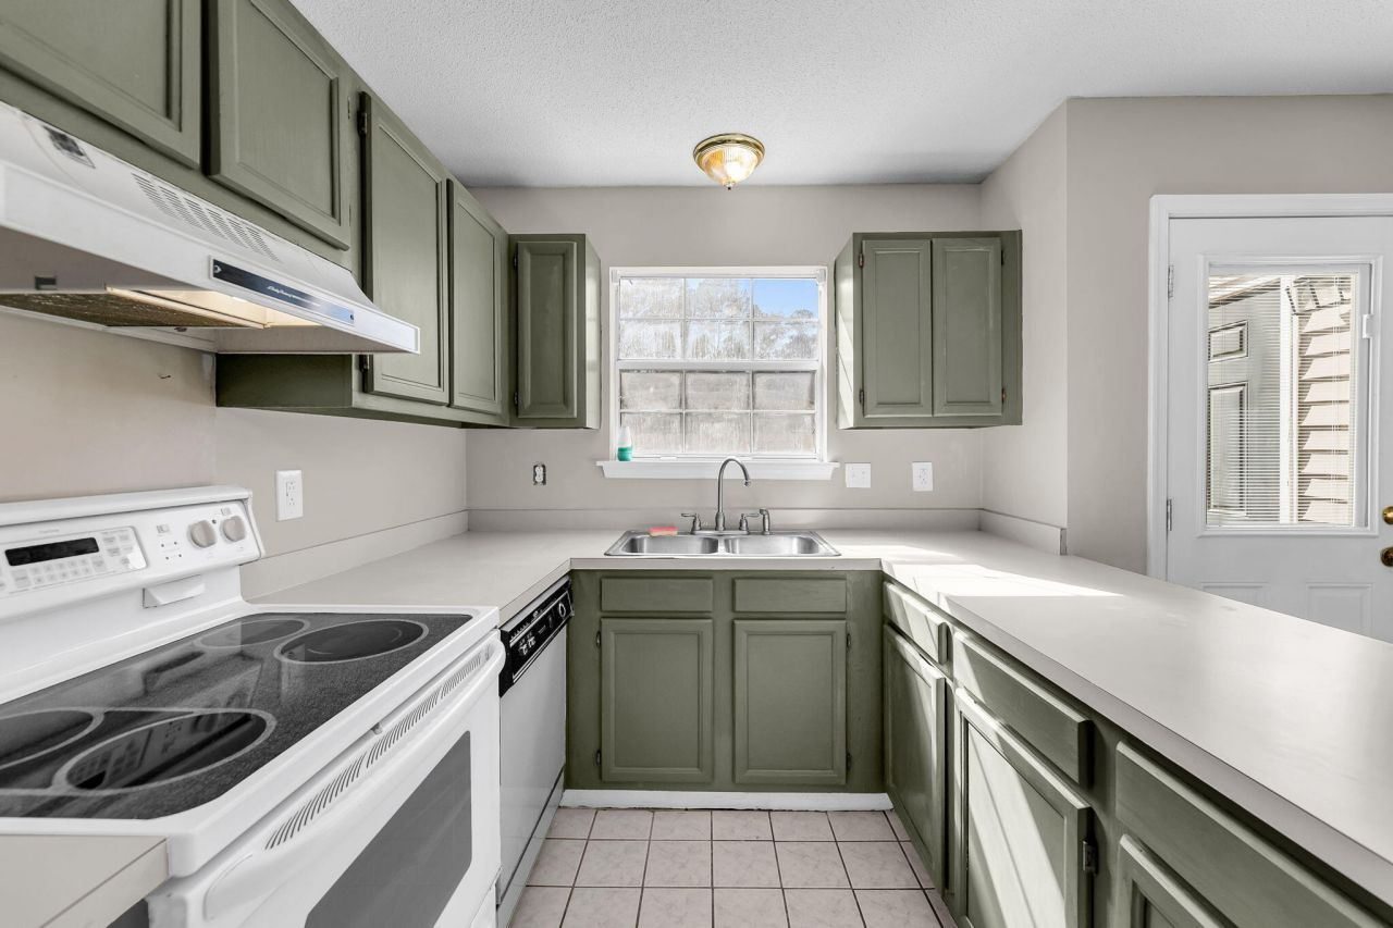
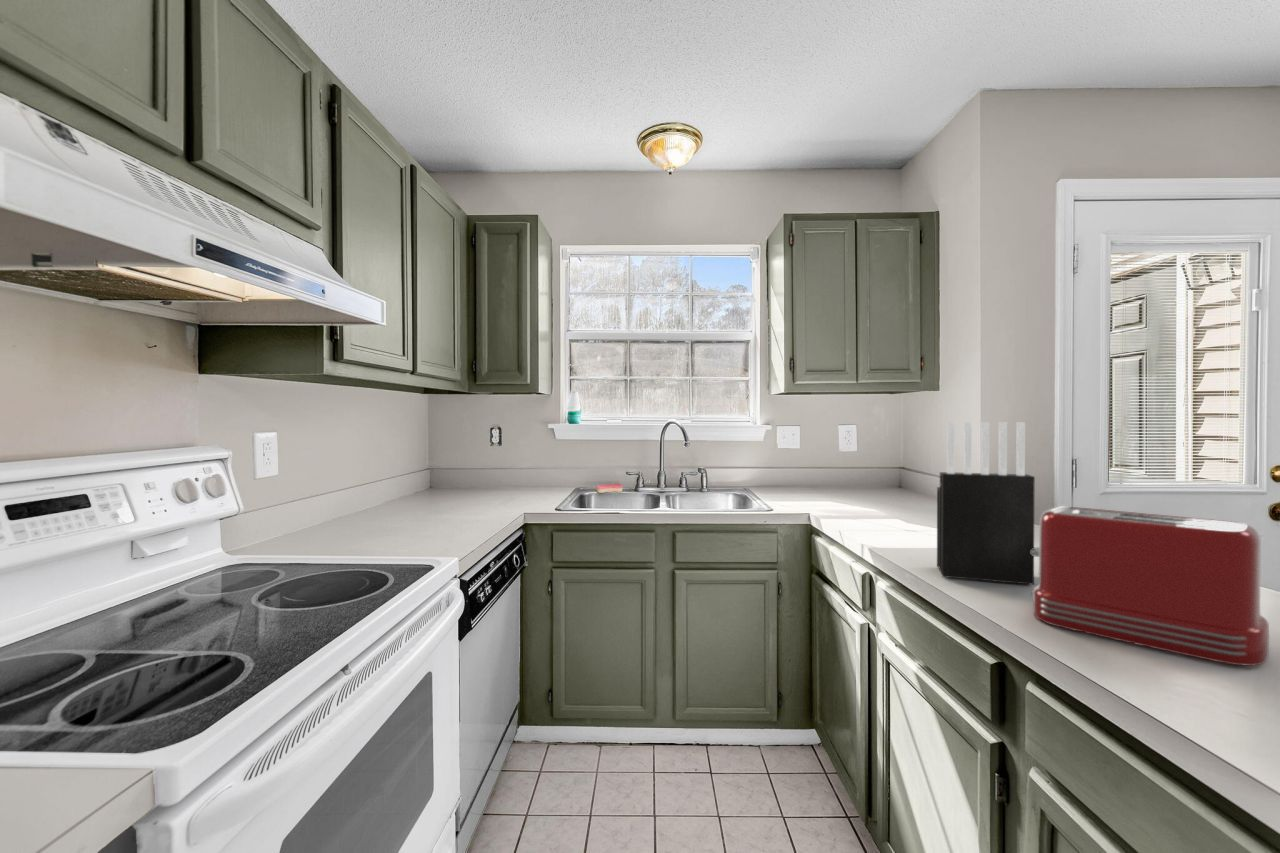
+ toaster [1030,505,1270,667]
+ knife block [936,421,1036,586]
